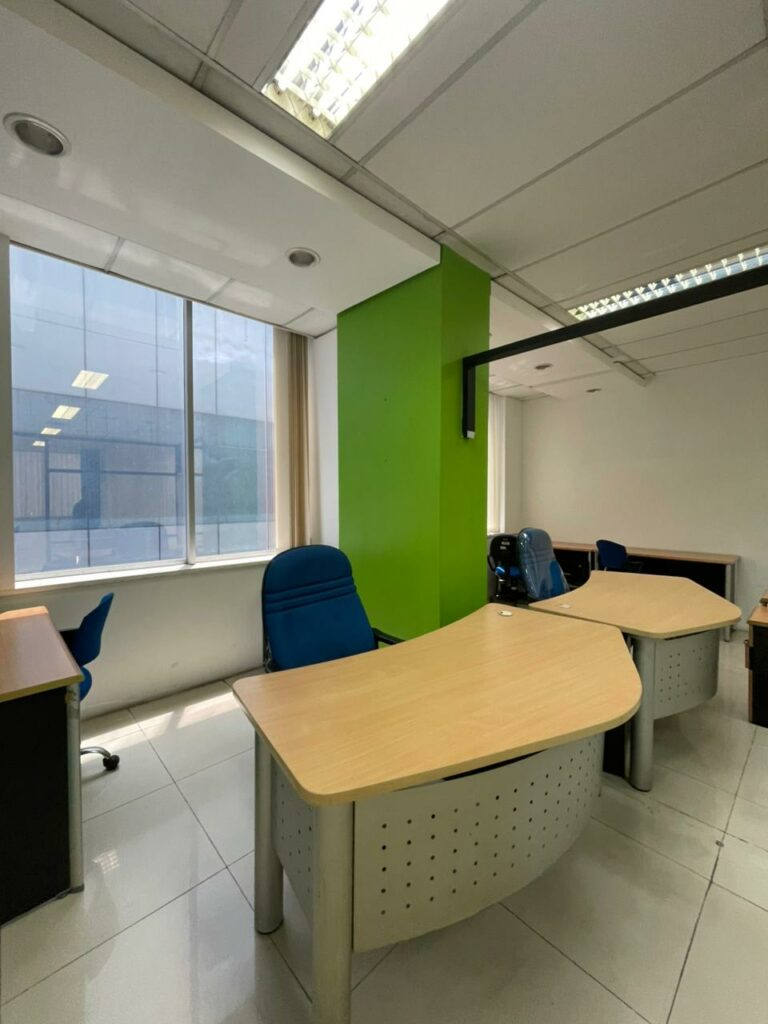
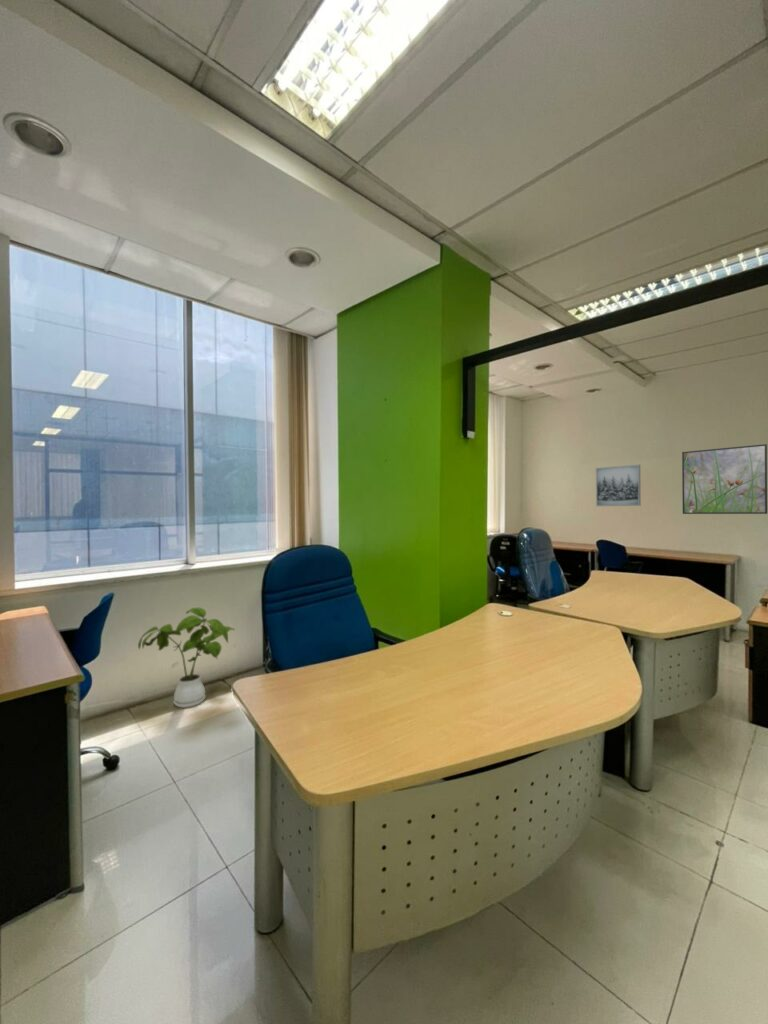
+ wall art [595,464,642,507]
+ house plant [137,607,236,709]
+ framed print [681,443,768,515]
